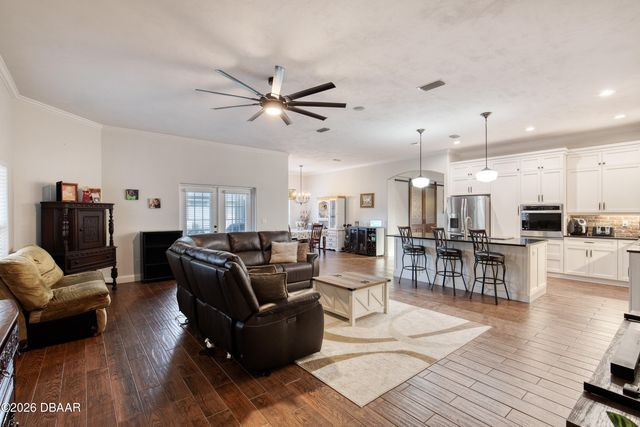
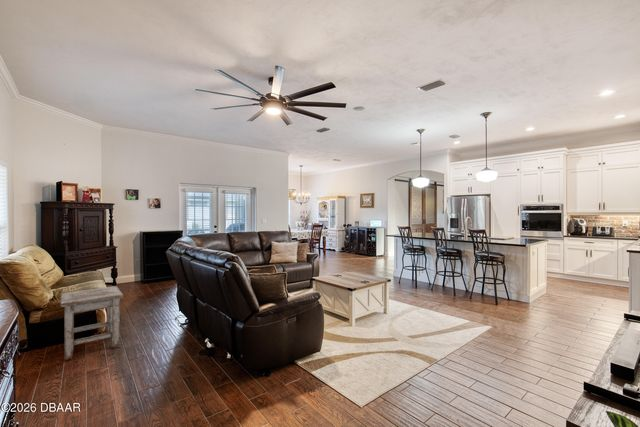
+ stool [60,285,124,361]
